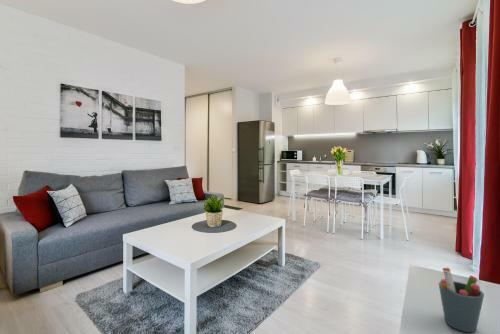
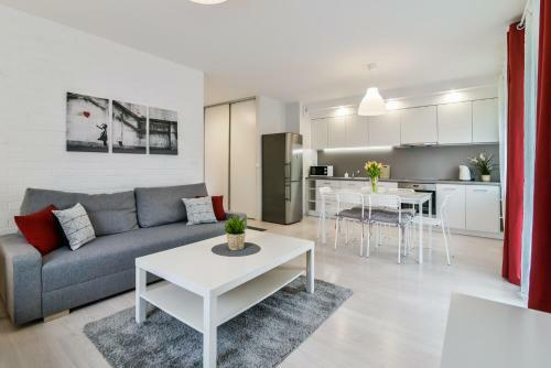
- pen holder [438,267,485,333]
